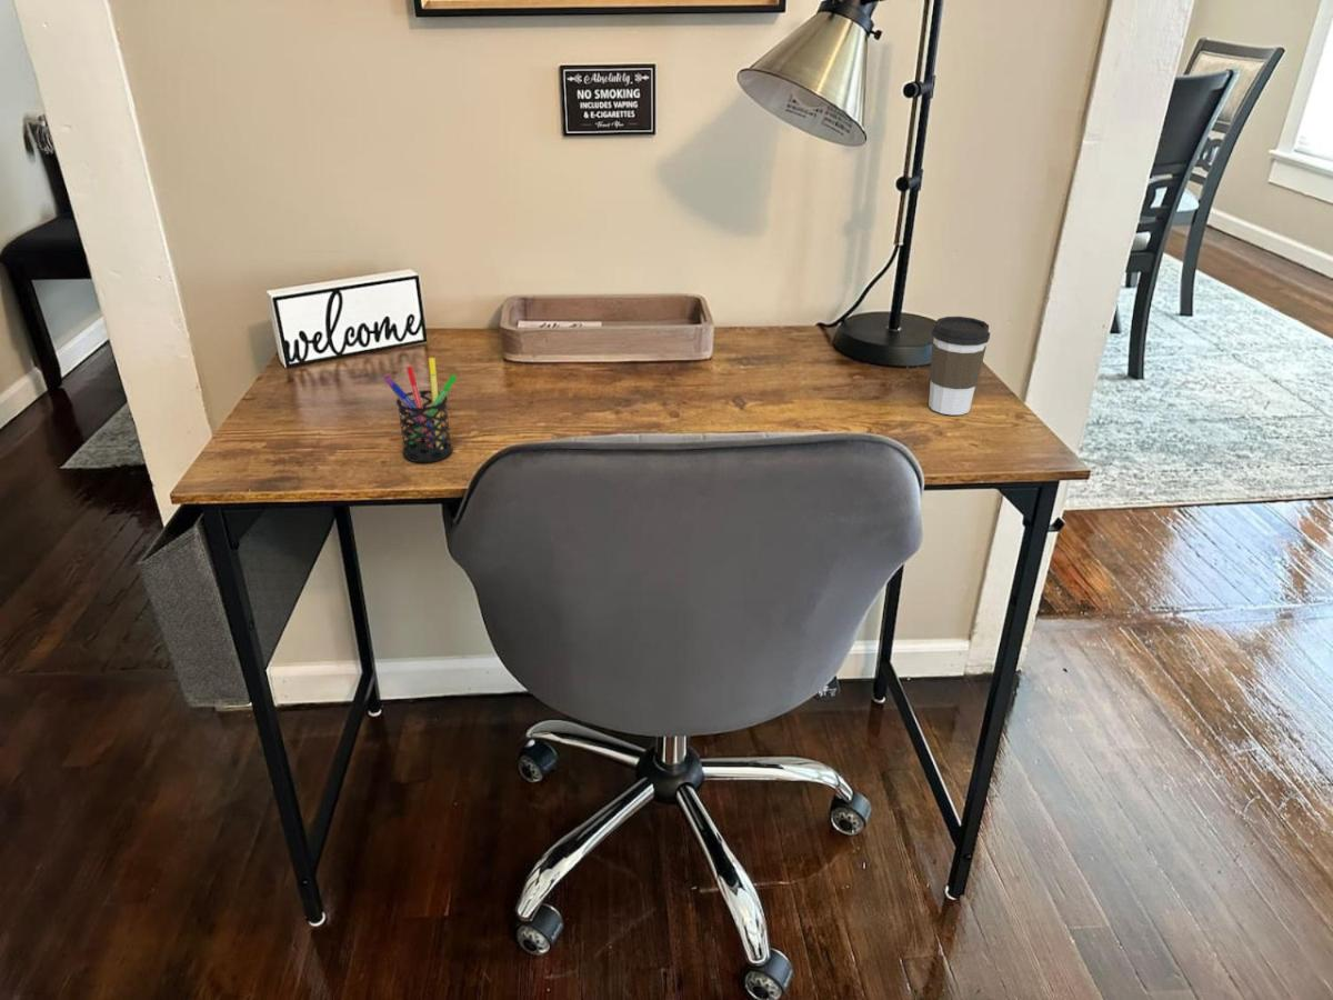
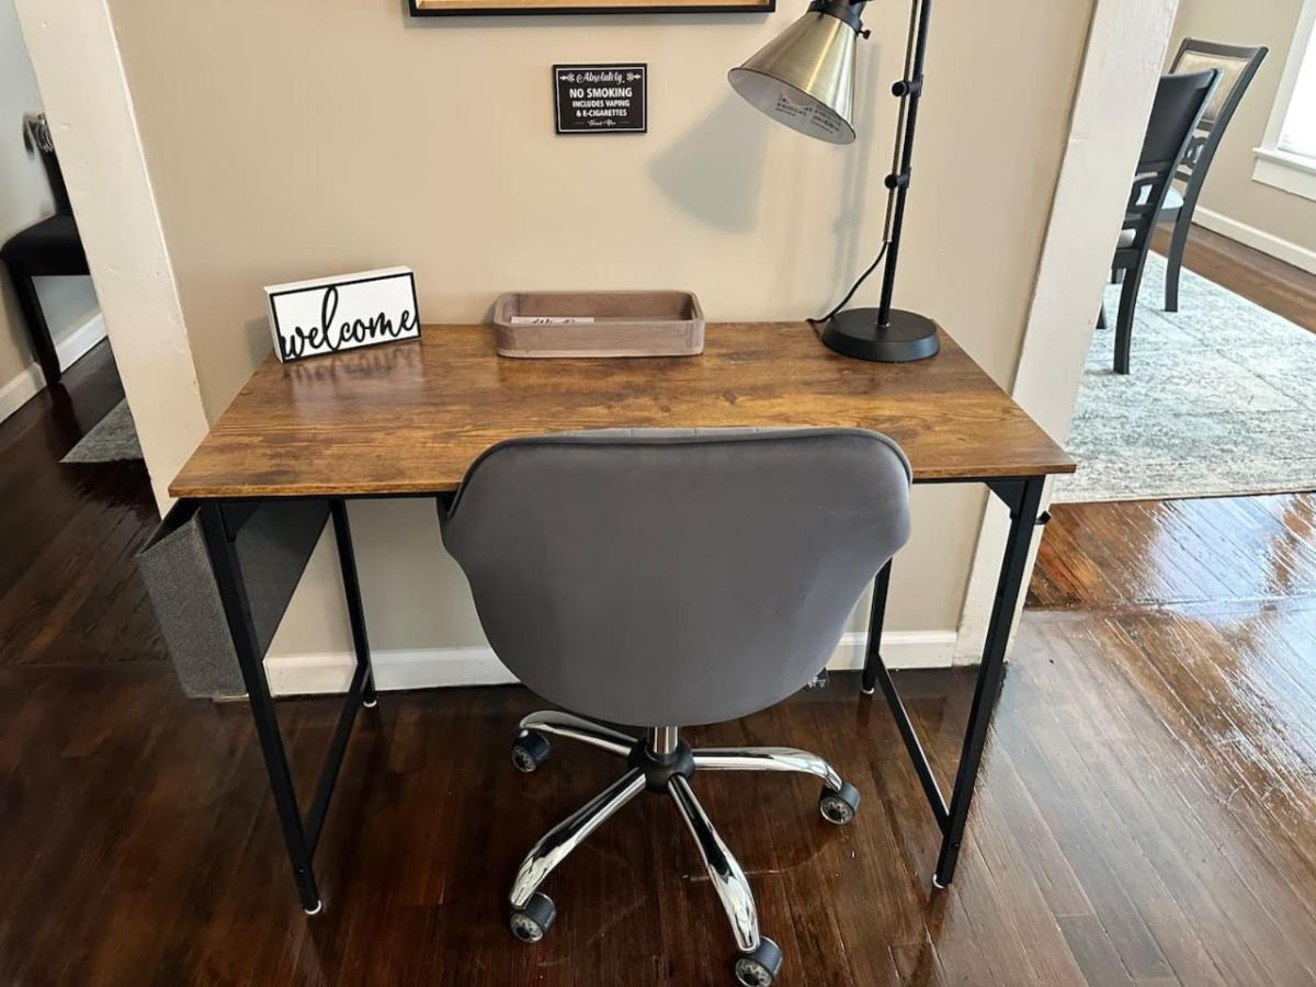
- pen holder [383,357,458,463]
- coffee cup [928,316,991,416]
